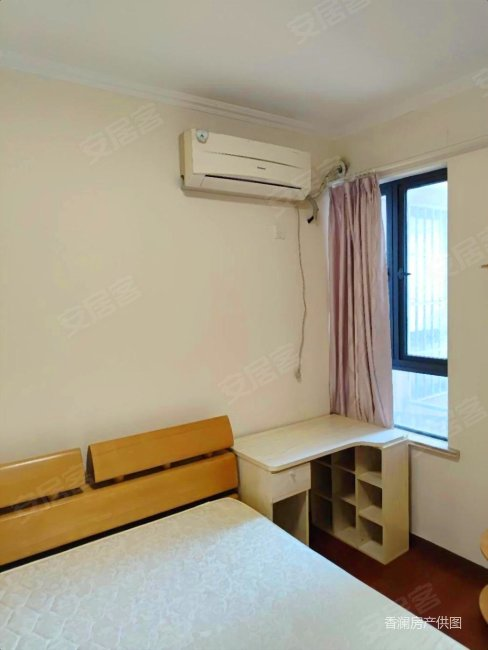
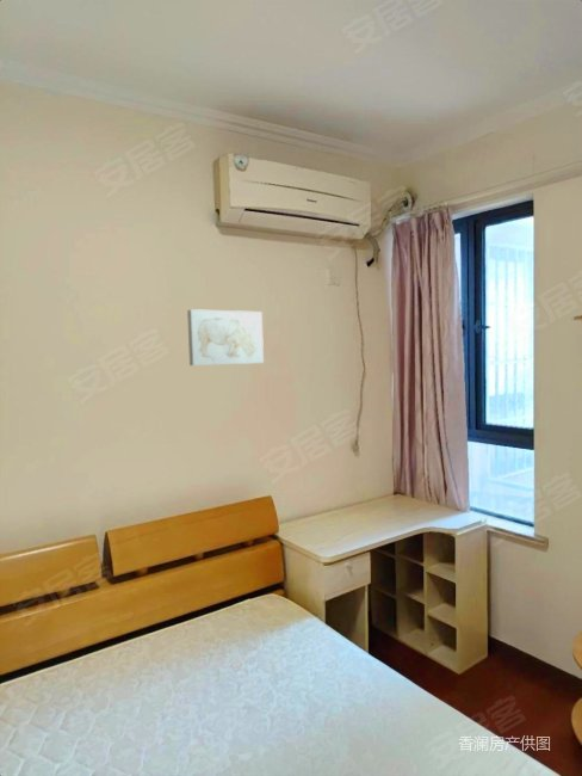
+ wall art [186,308,265,367]
